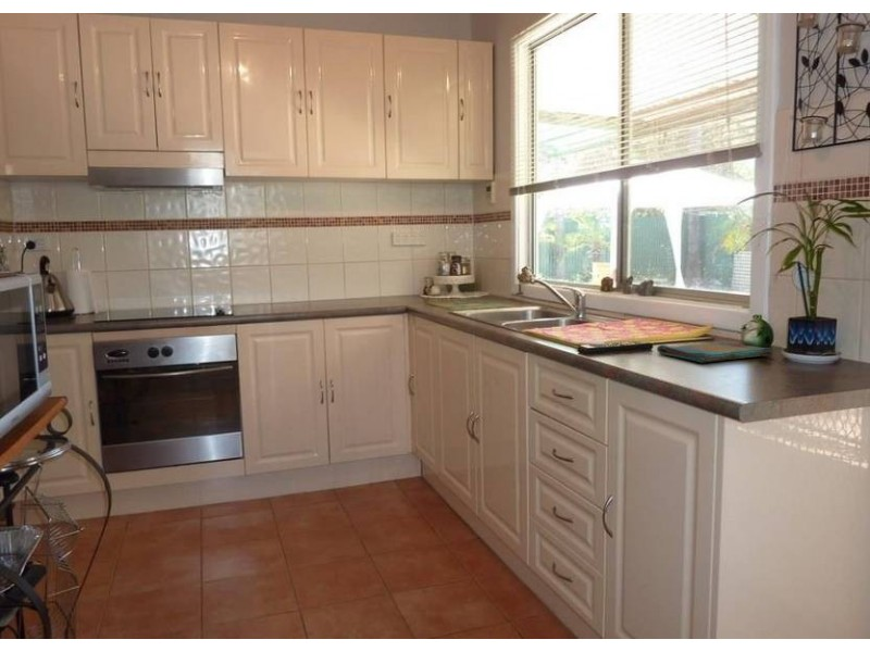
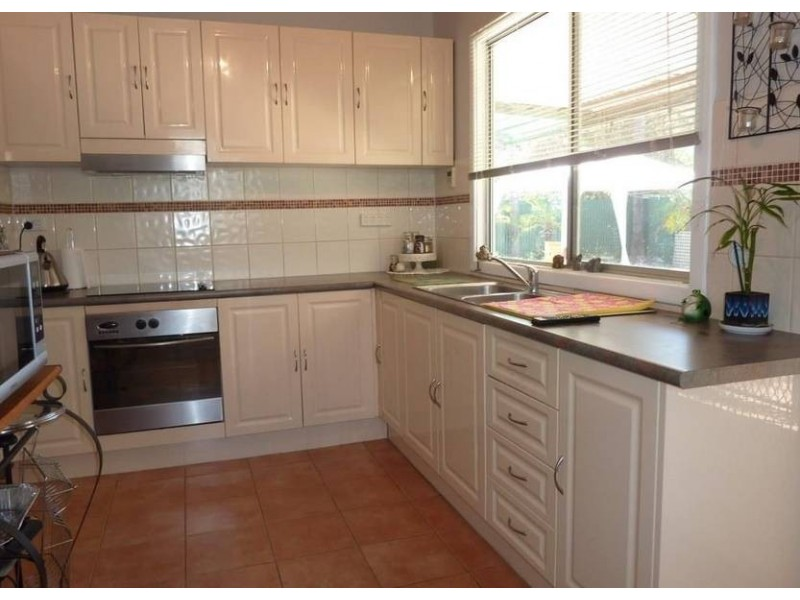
- dish towel [656,341,772,363]
